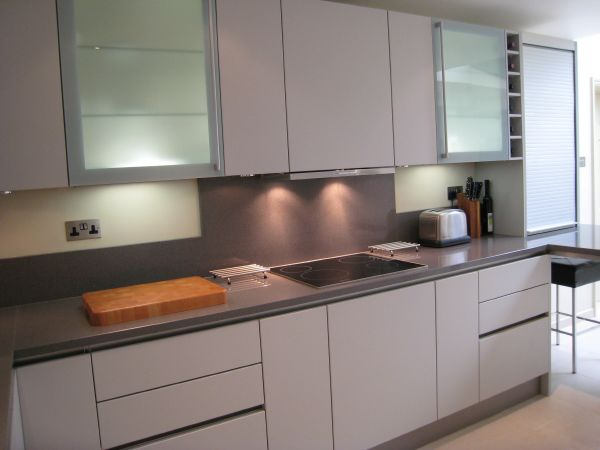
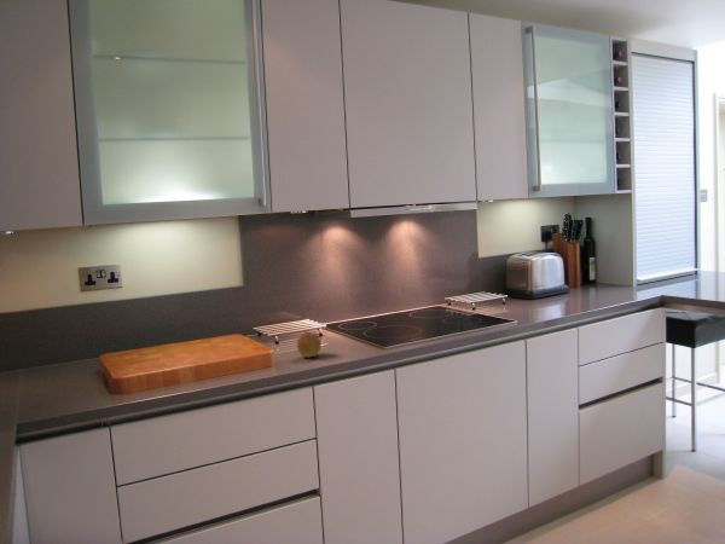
+ apple [296,331,323,359]
